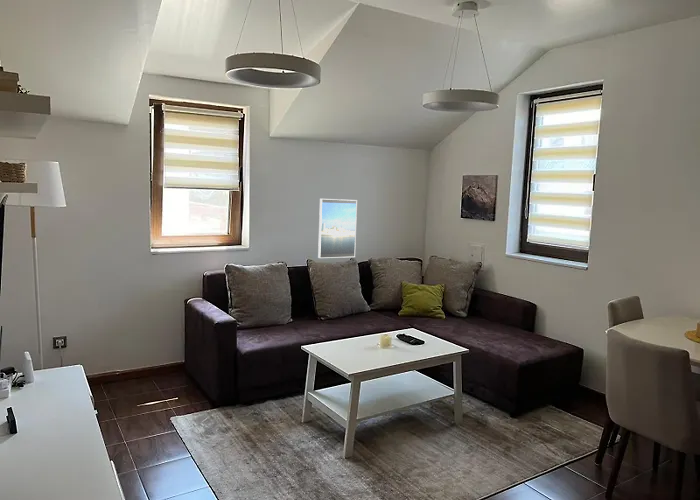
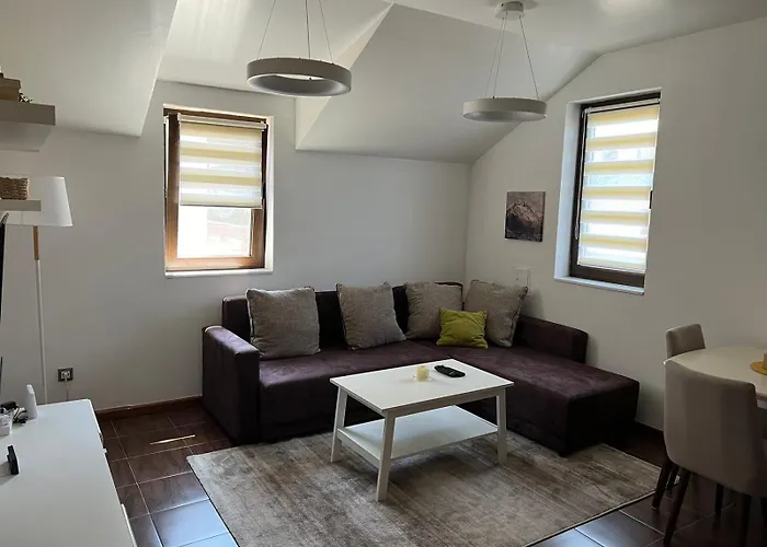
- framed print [317,198,358,259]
